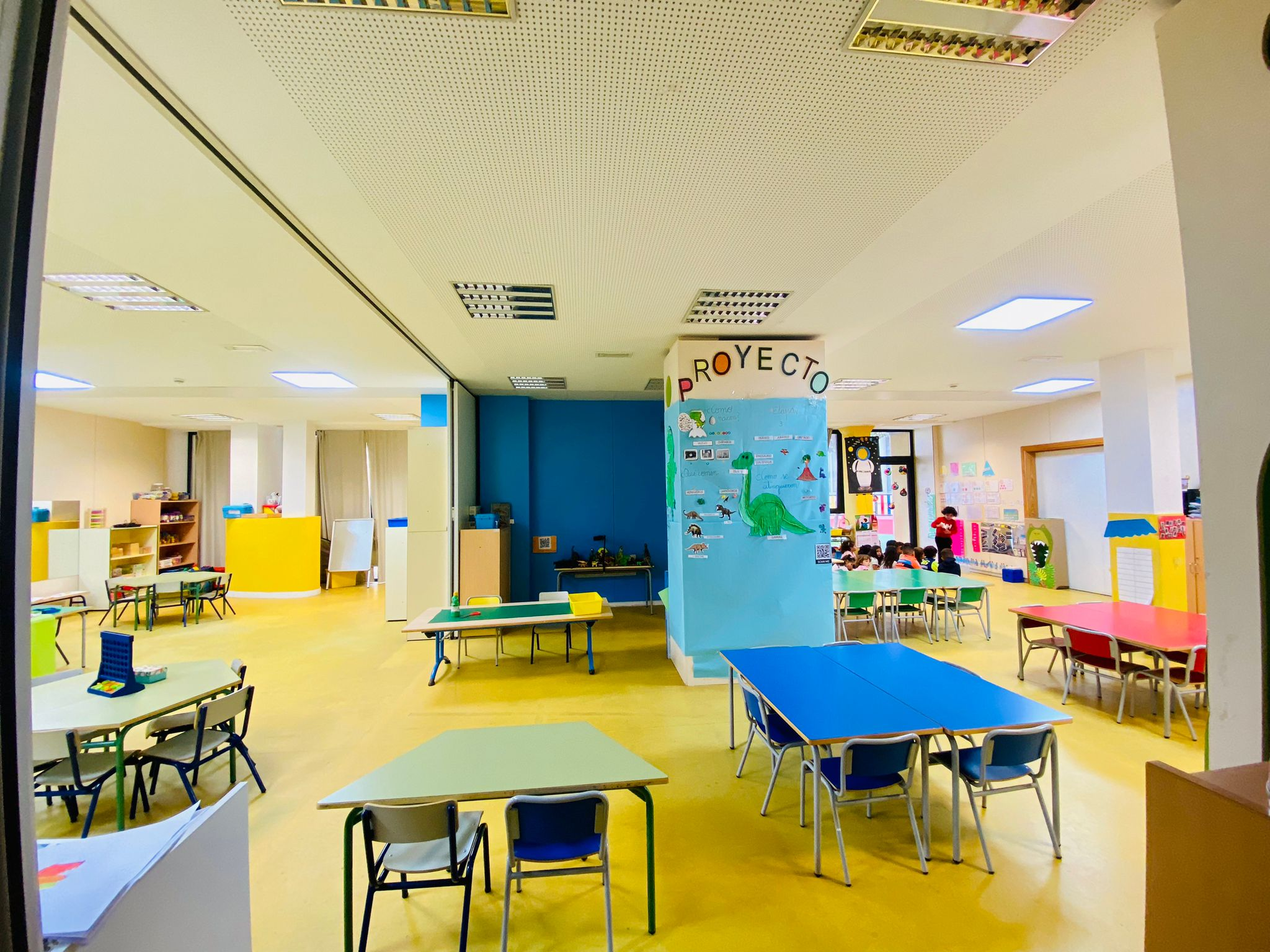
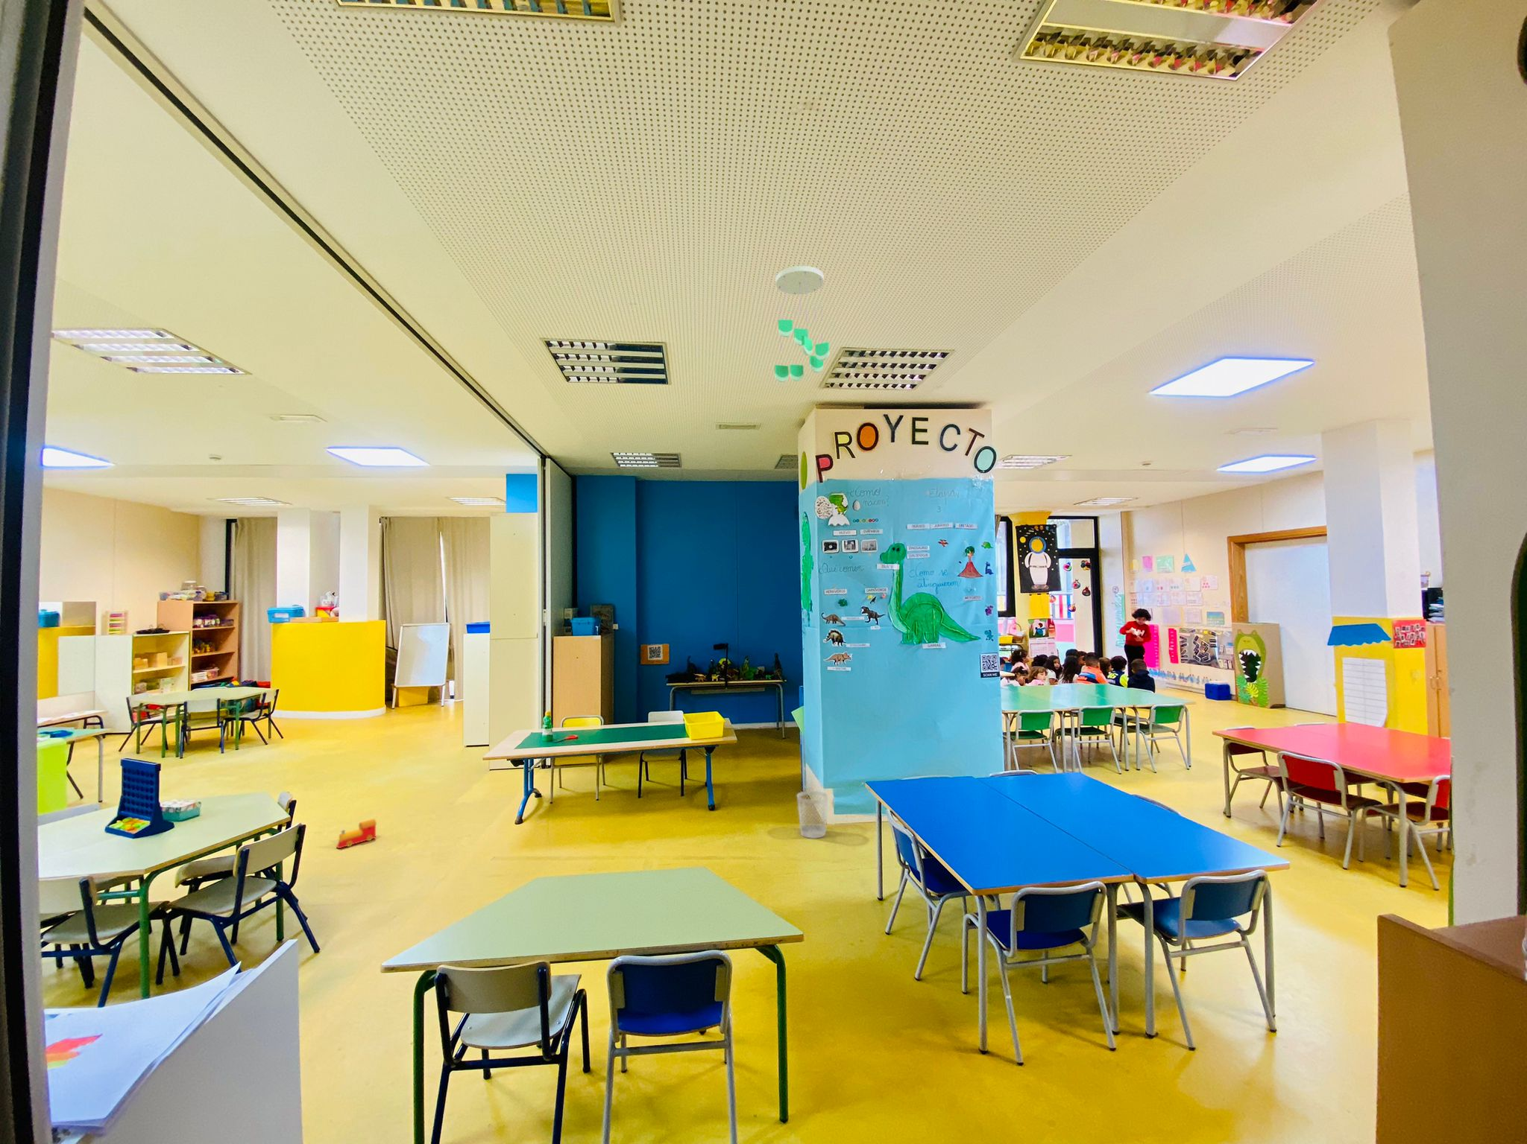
+ wastebasket [796,791,828,840]
+ ceiling mobile [774,266,830,383]
+ toy train [337,818,378,850]
